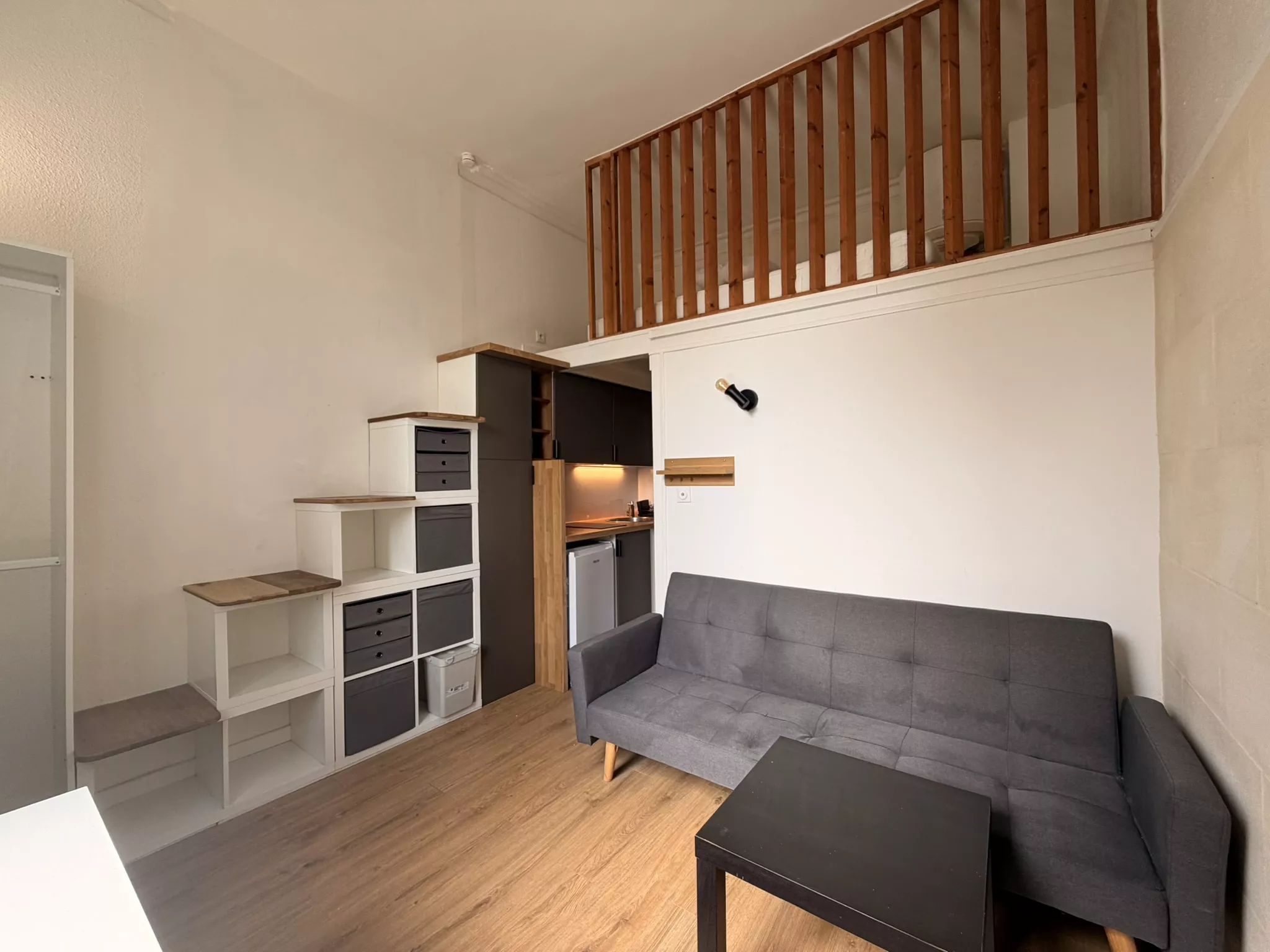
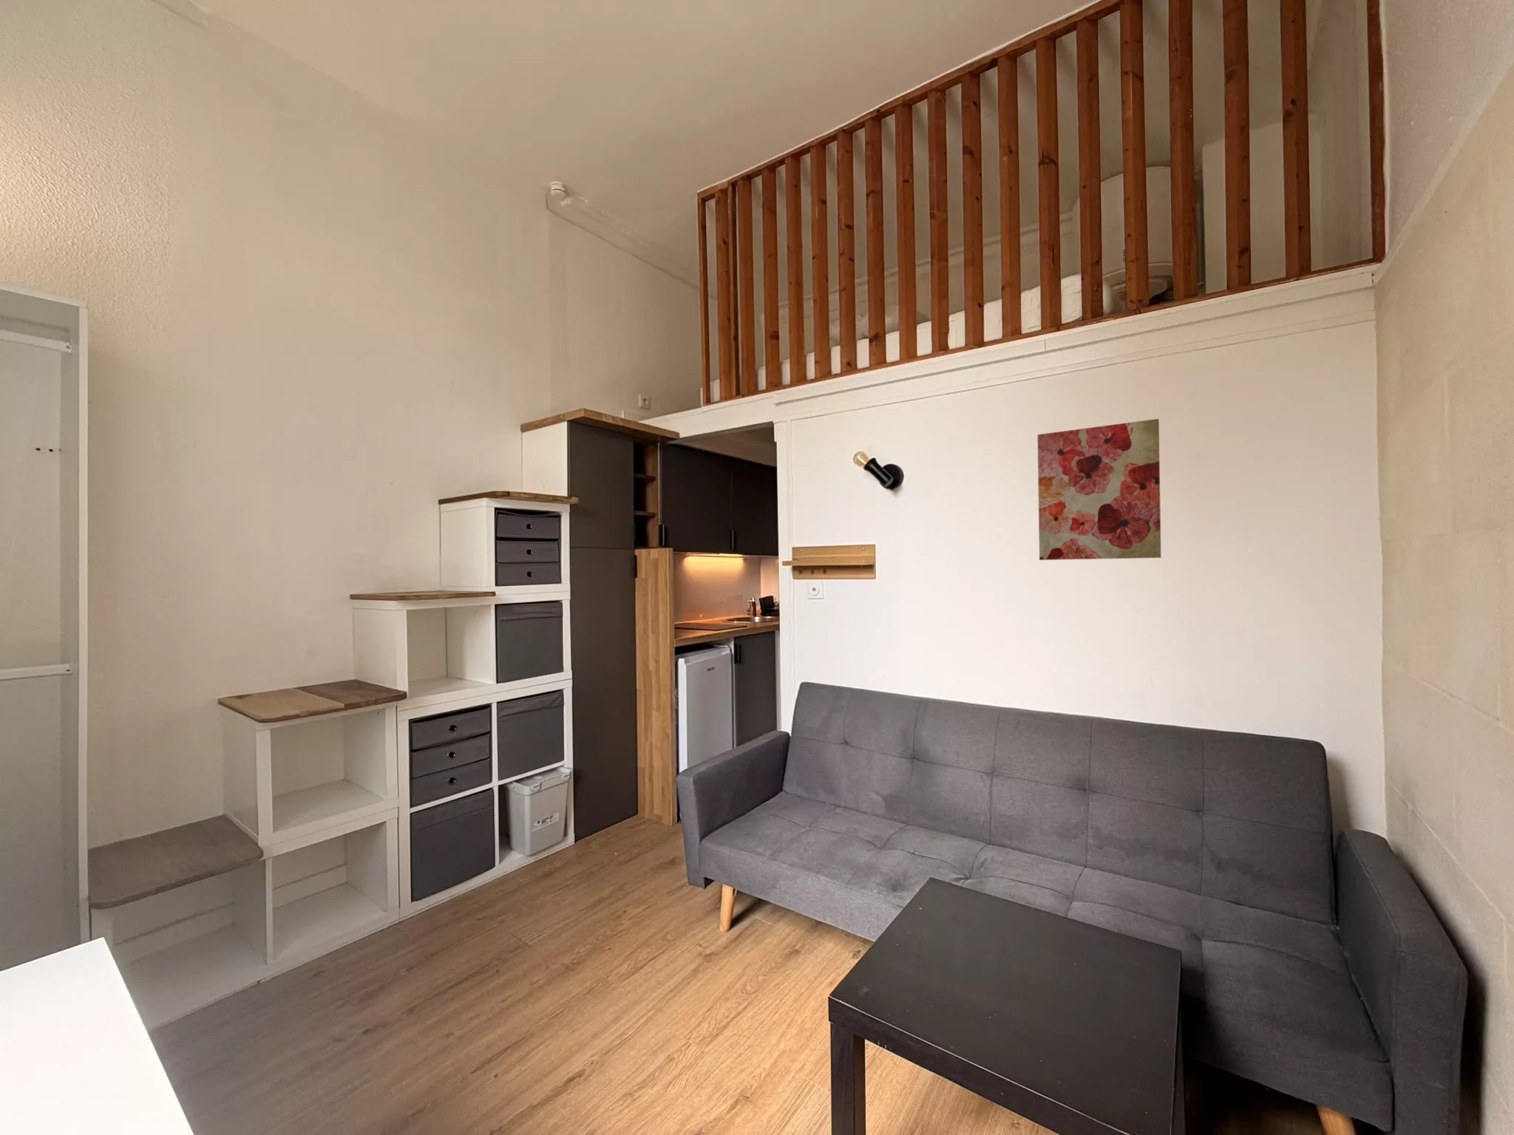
+ wall art [1037,418,1162,560]
